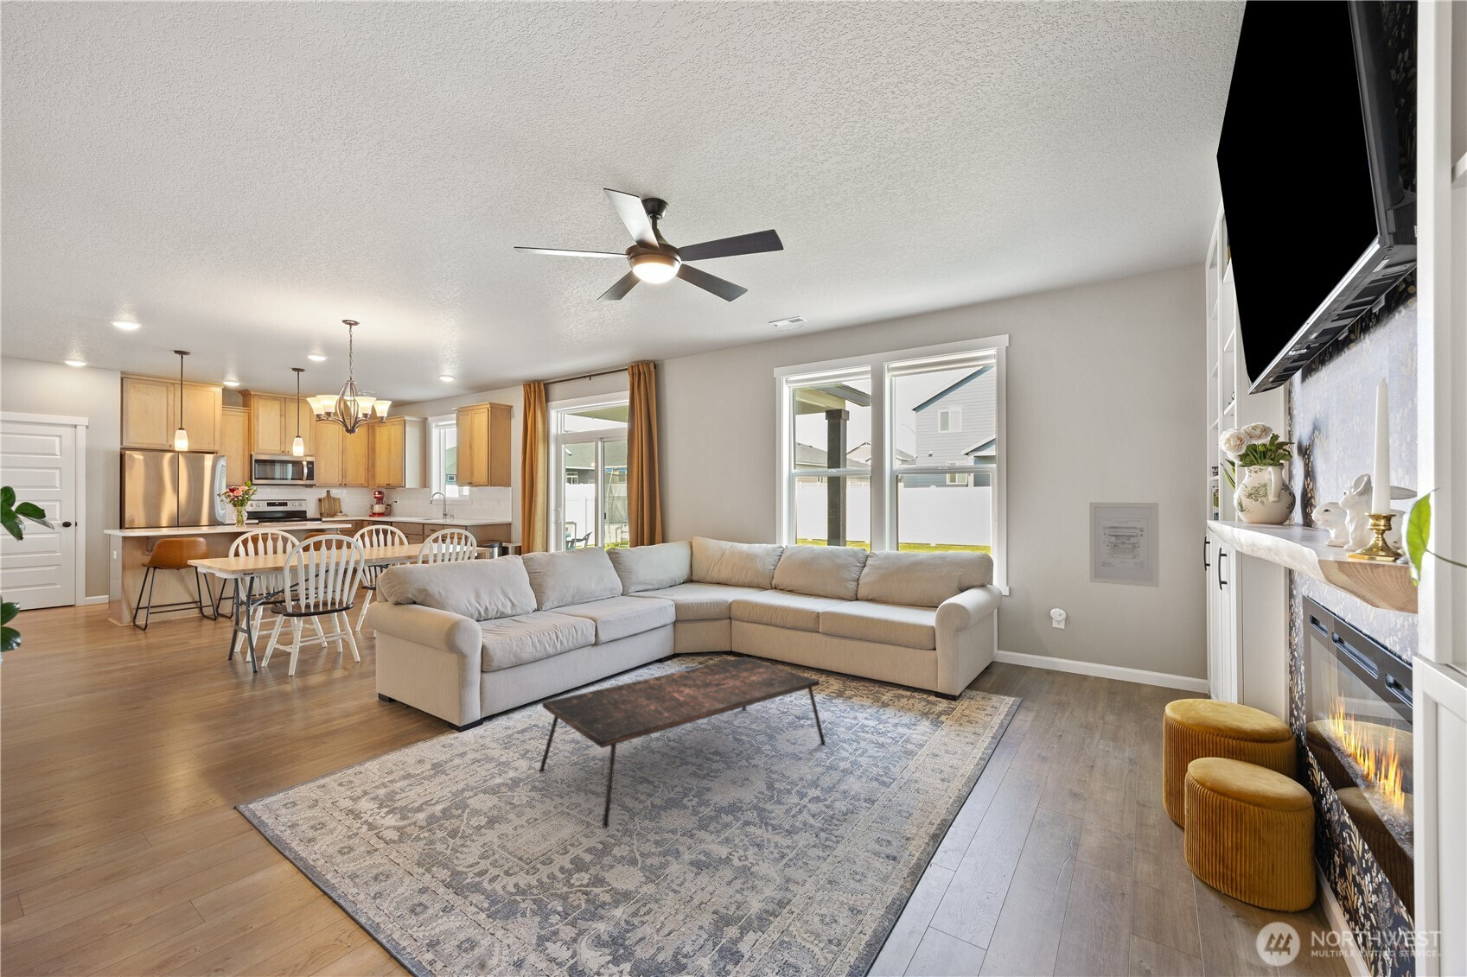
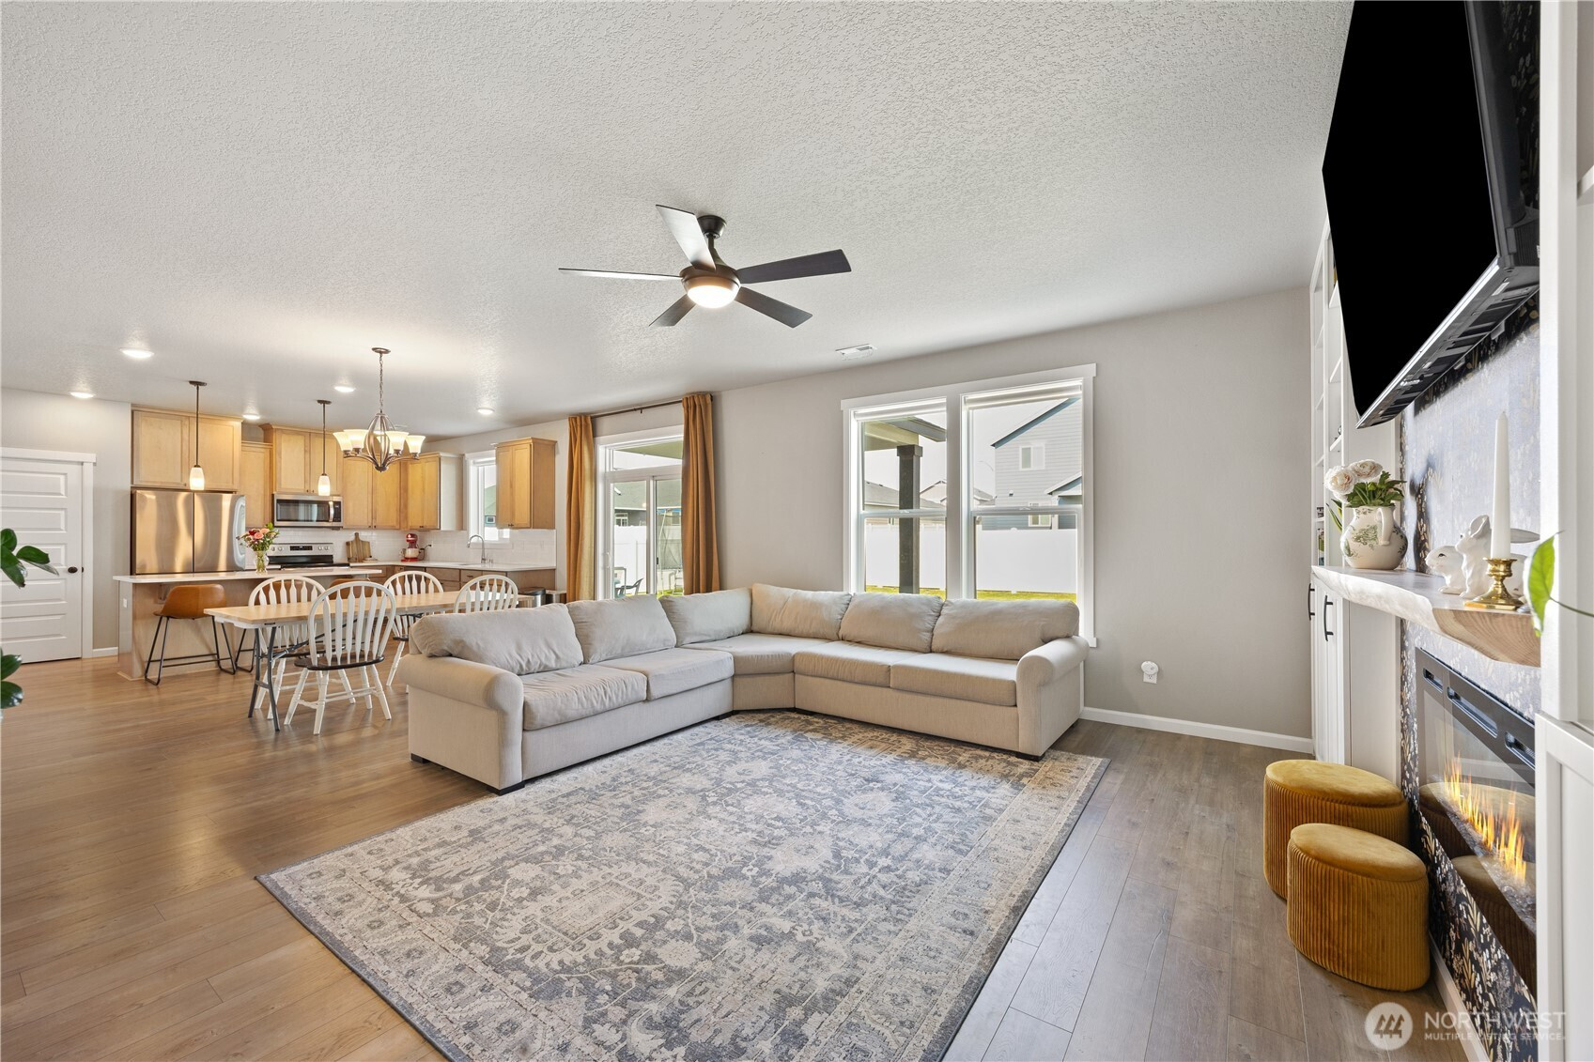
- coffee table [539,655,827,829]
- wall art [1089,500,1161,589]
